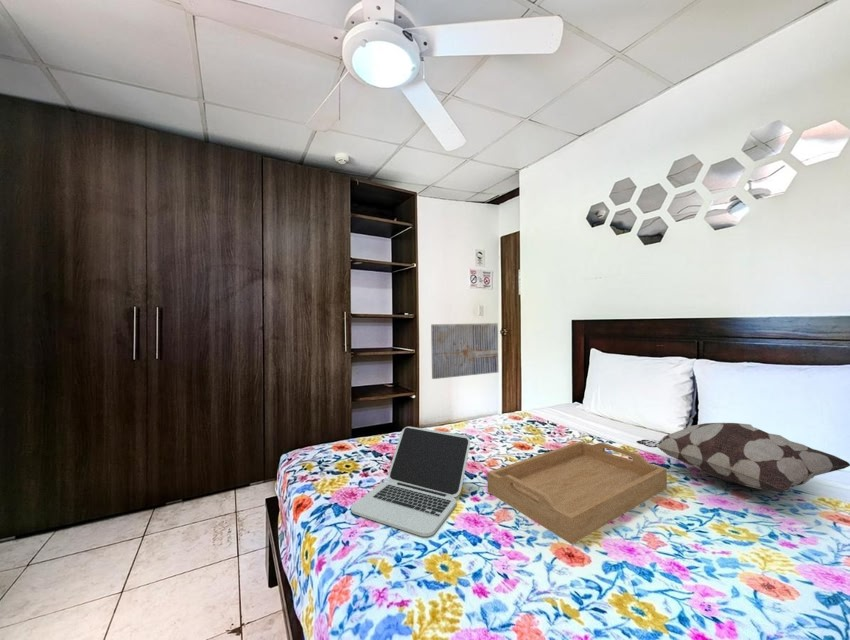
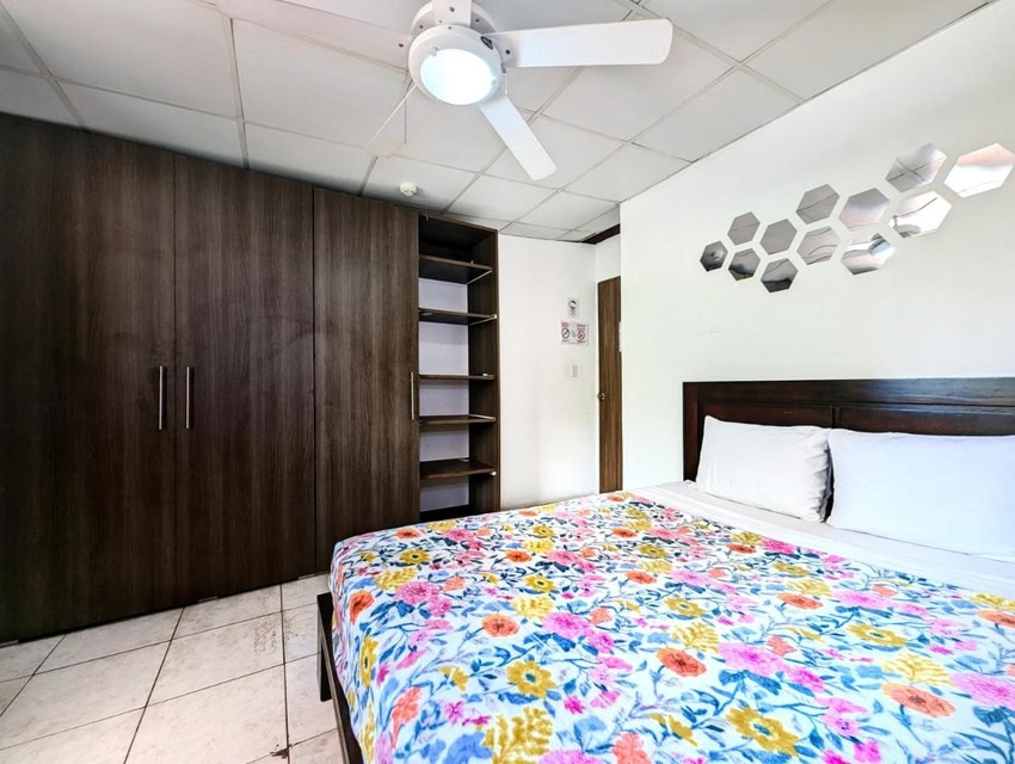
- serving tray [486,440,668,545]
- laptop [350,426,471,537]
- wall art [430,322,499,380]
- decorative pillow [636,422,850,494]
